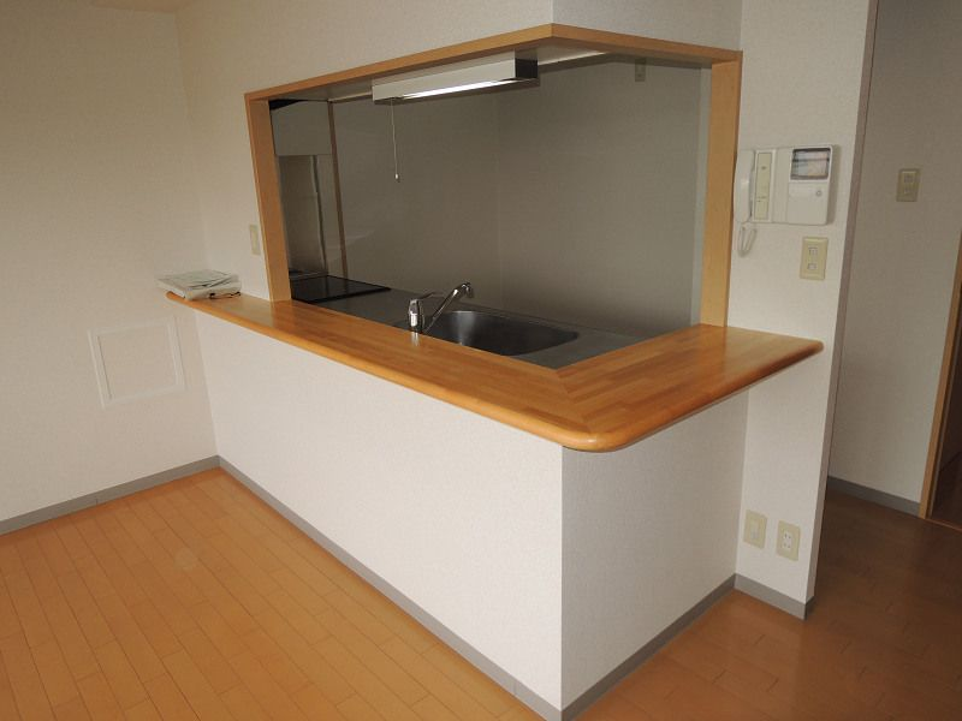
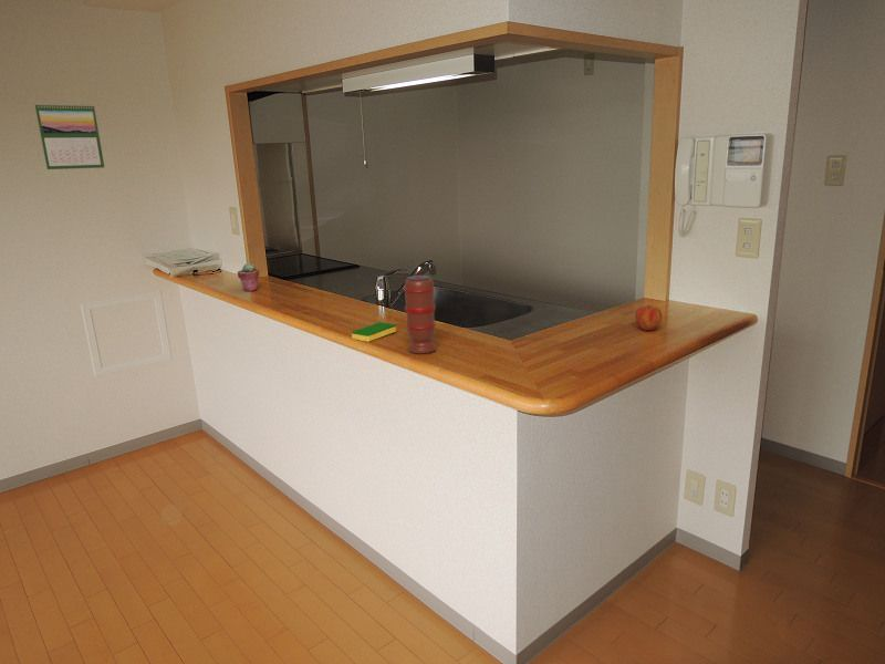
+ calendar [33,102,105,170]
+ apple [634,304,663,332]
+ potted succulent [237,262,260,292]
+ dish sponge [351,321,397,343]
+ spice grinder [403,274,437,355]
